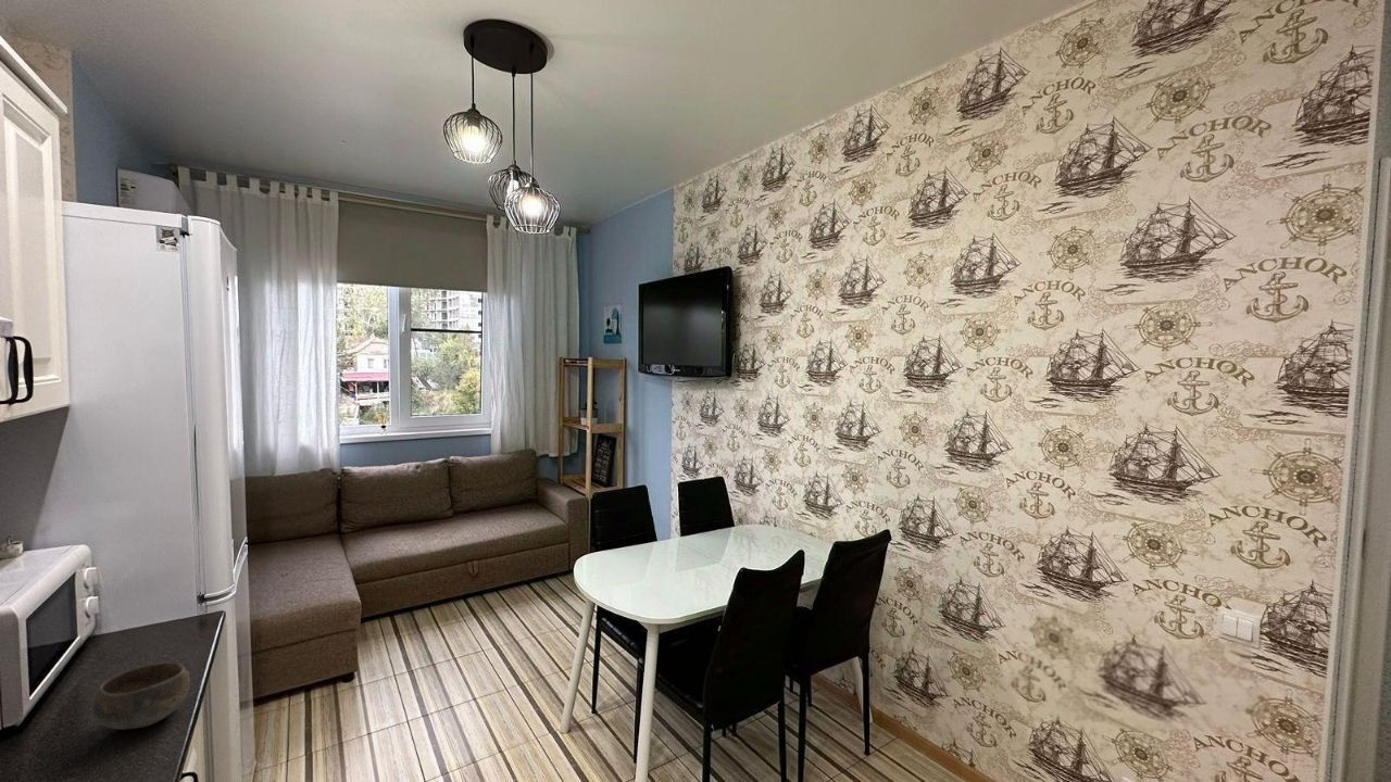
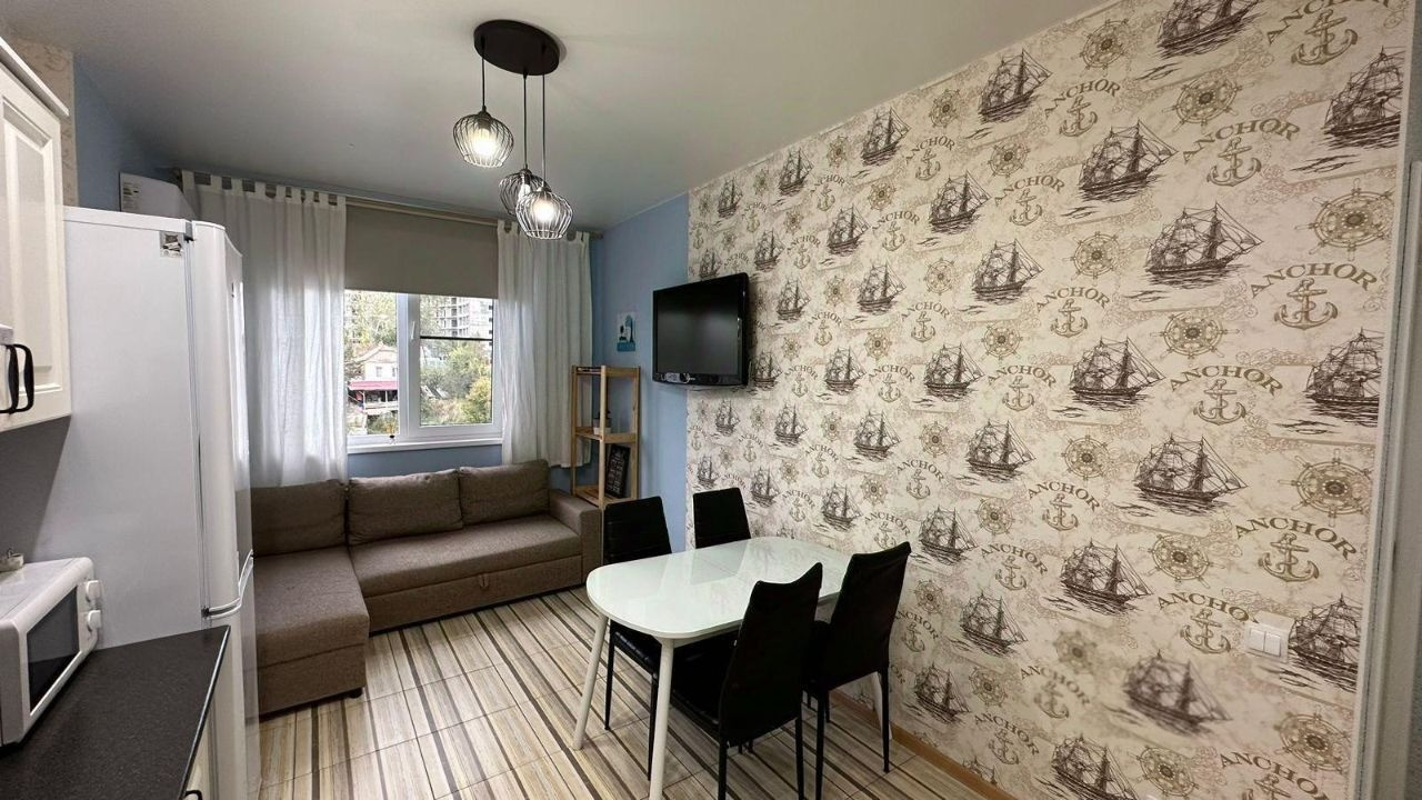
- bowl [89,661,191,731]
